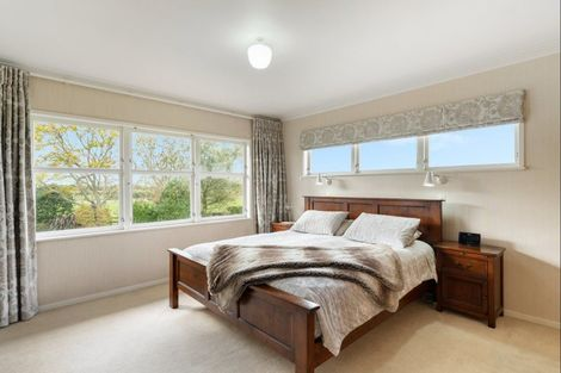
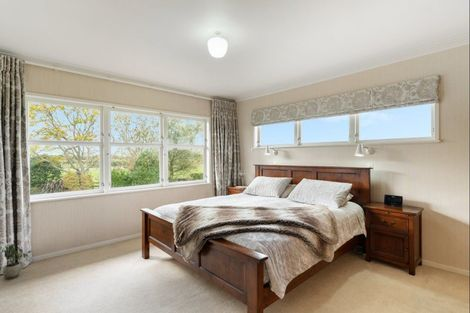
+ potted plant [1,243,32,280]
